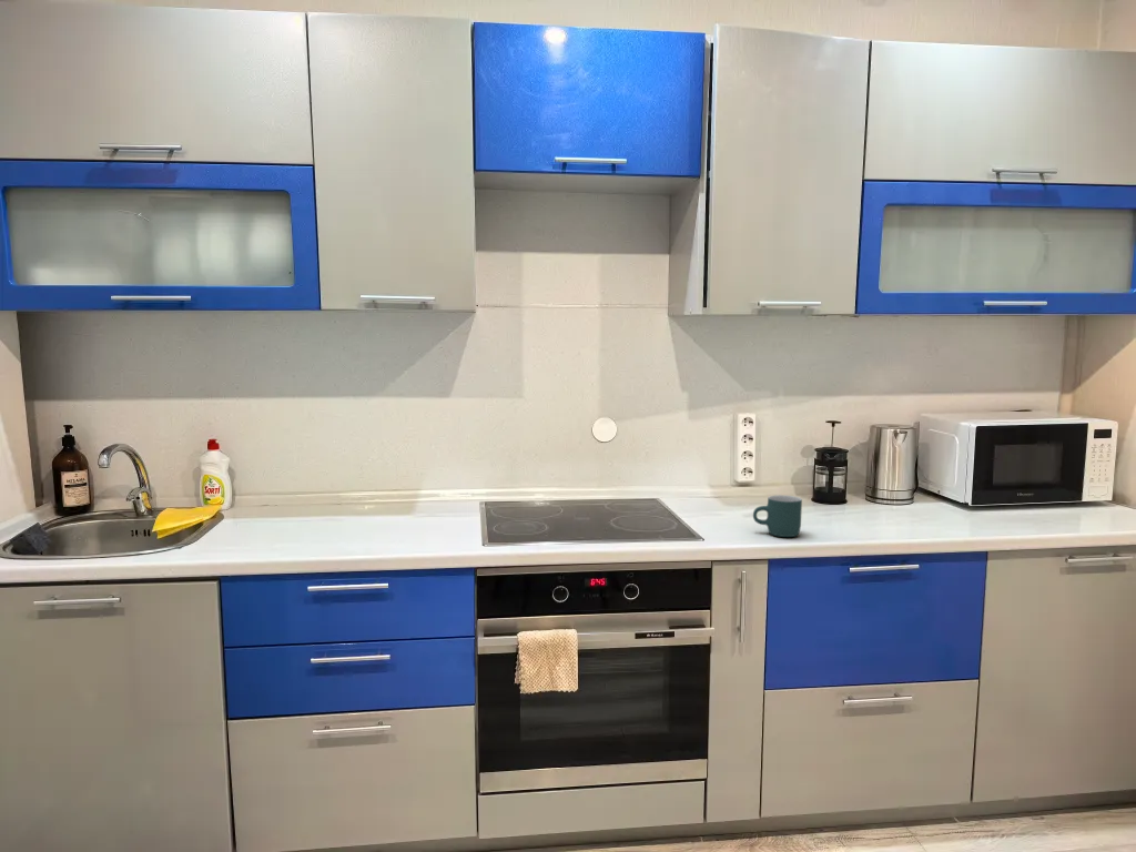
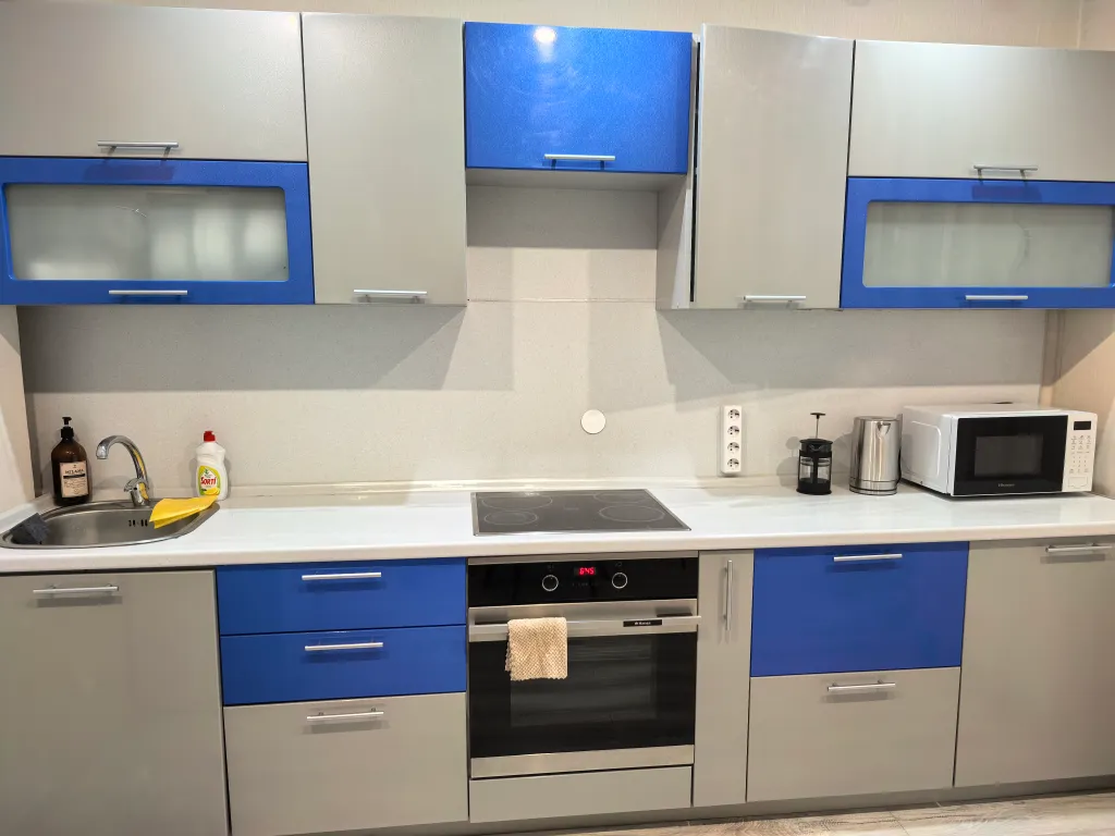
- mug [752,494,803,538]
